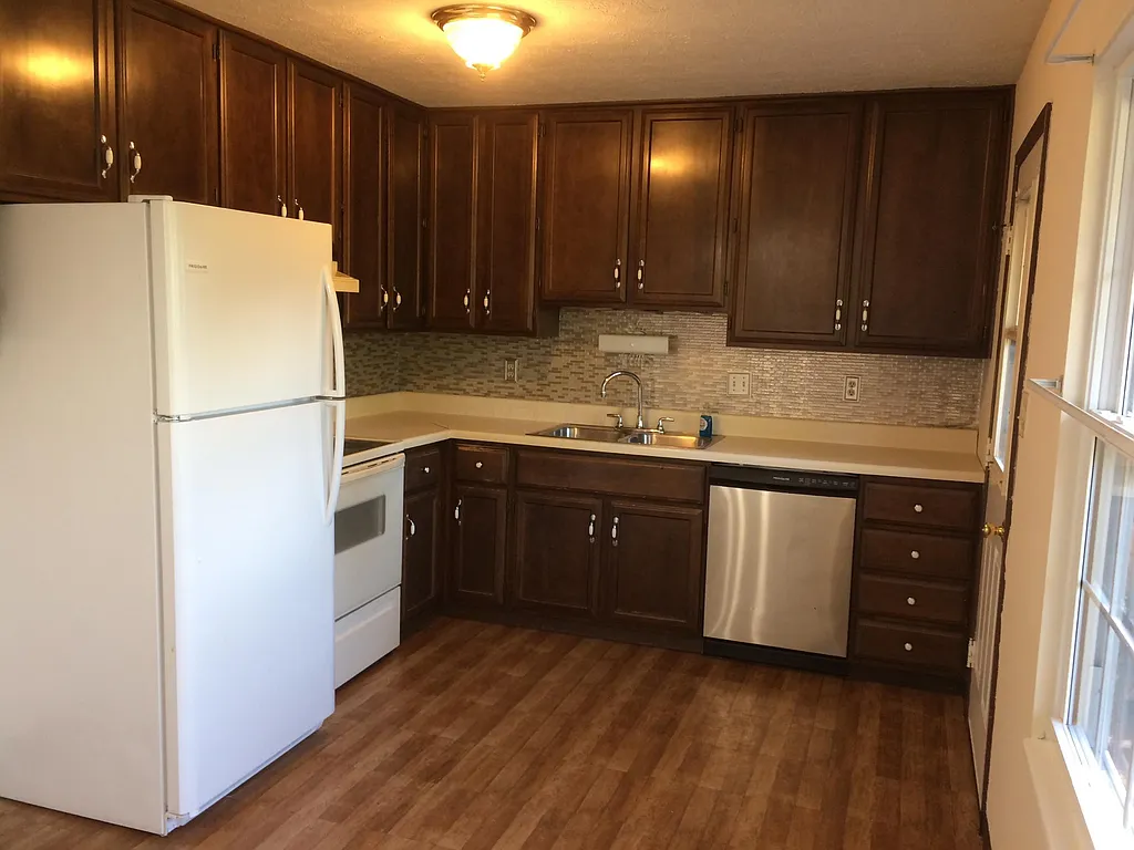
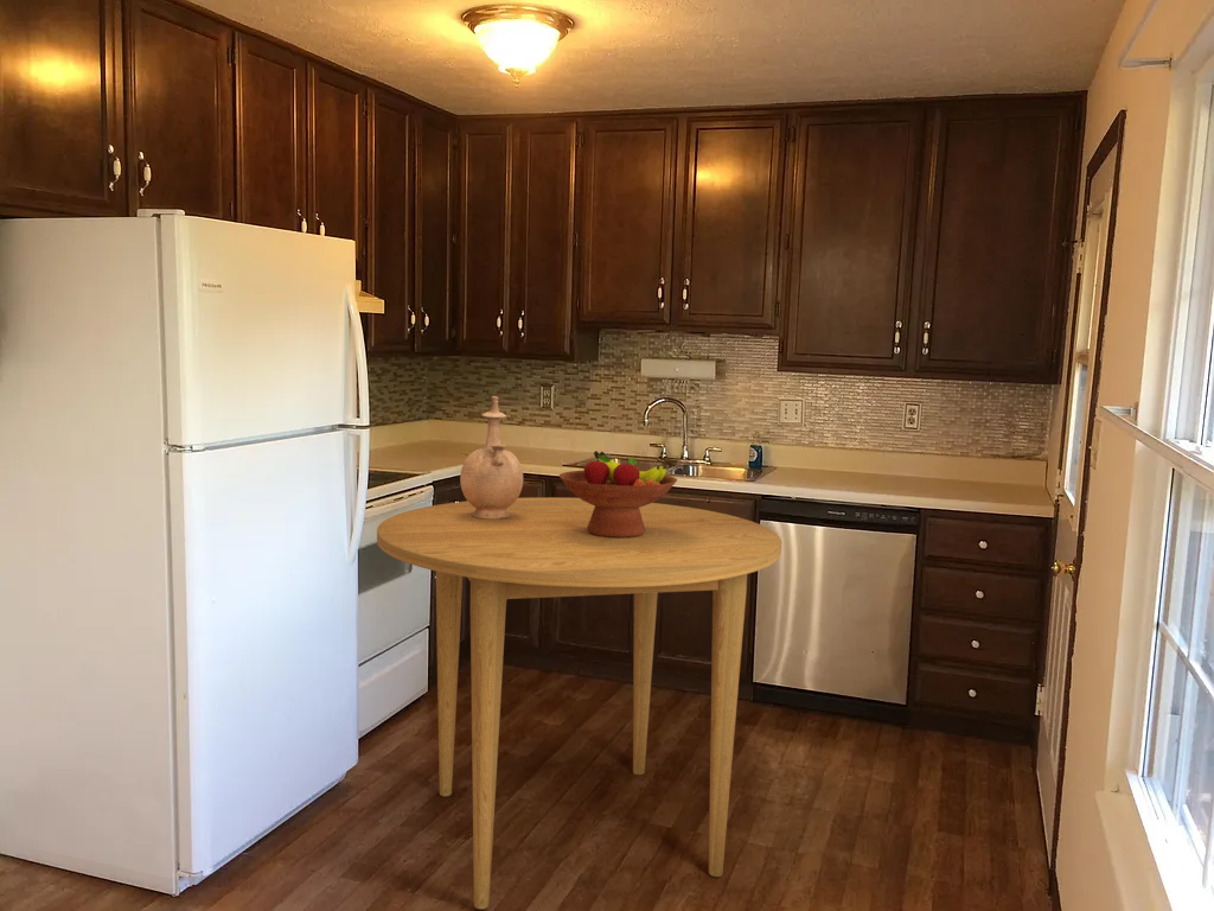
+ vase [459,395,524,520]
+ fruit bowl [558,450,678,537]
+ dining table [376,497,782,910]
